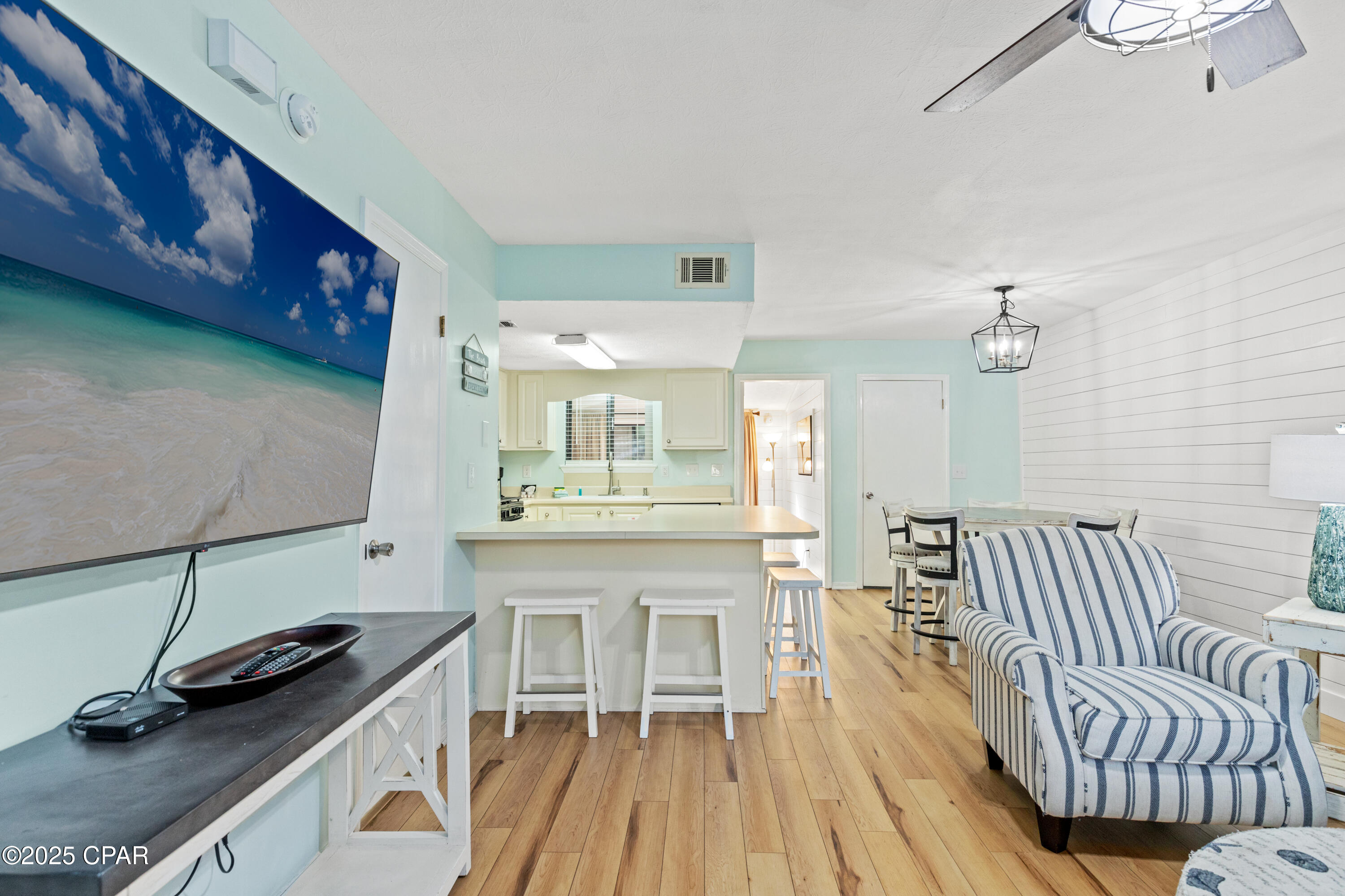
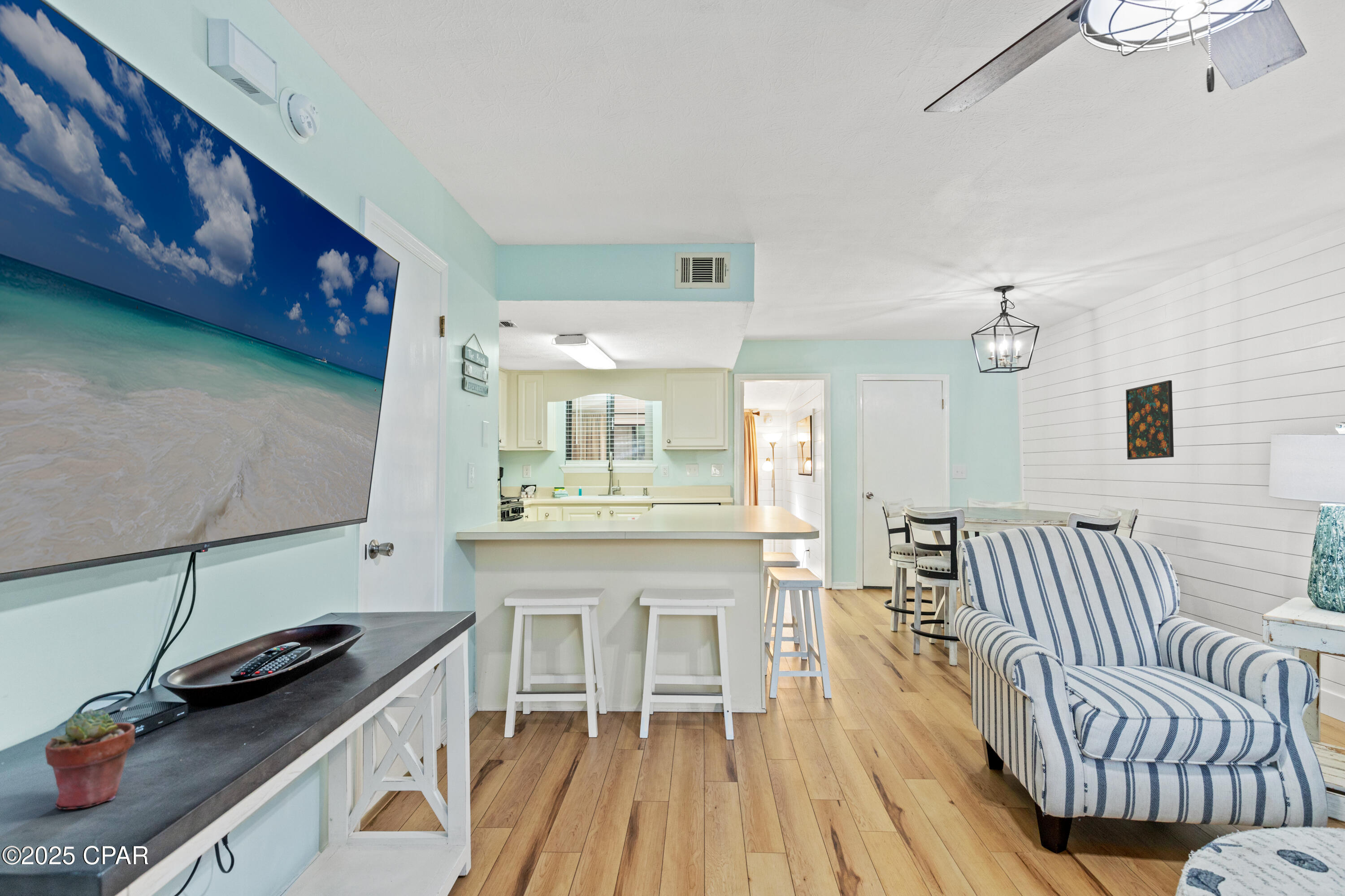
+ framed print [1125,380,1174,460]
+ potted succulent [45,708,135,810]
